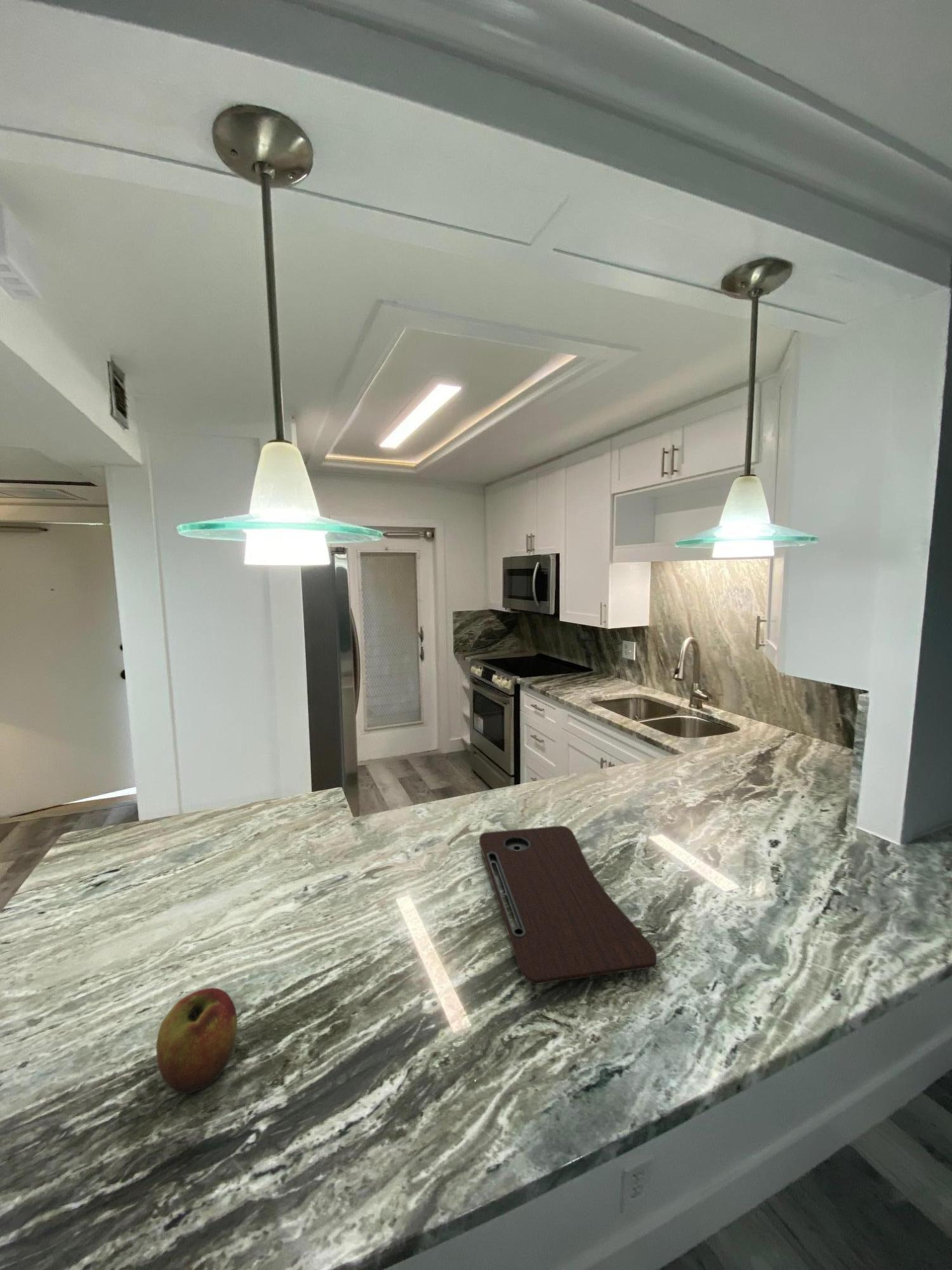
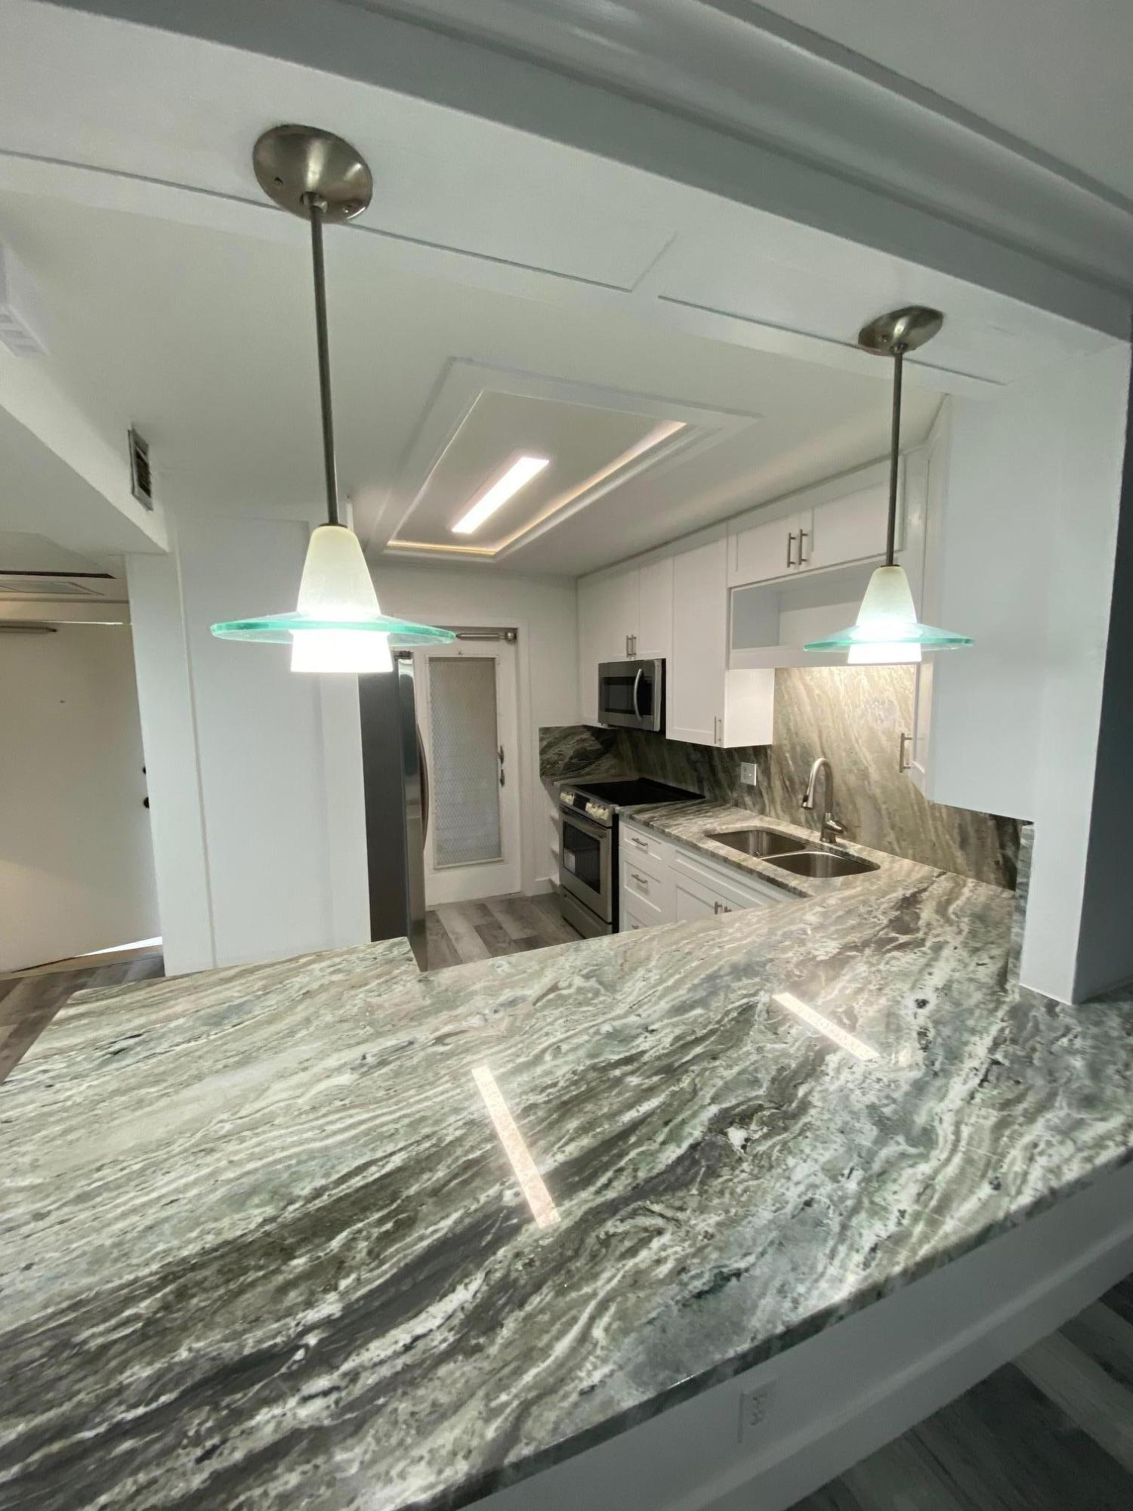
- cutting board [479,825,658,985]
- apple [155,987,238,1094]
